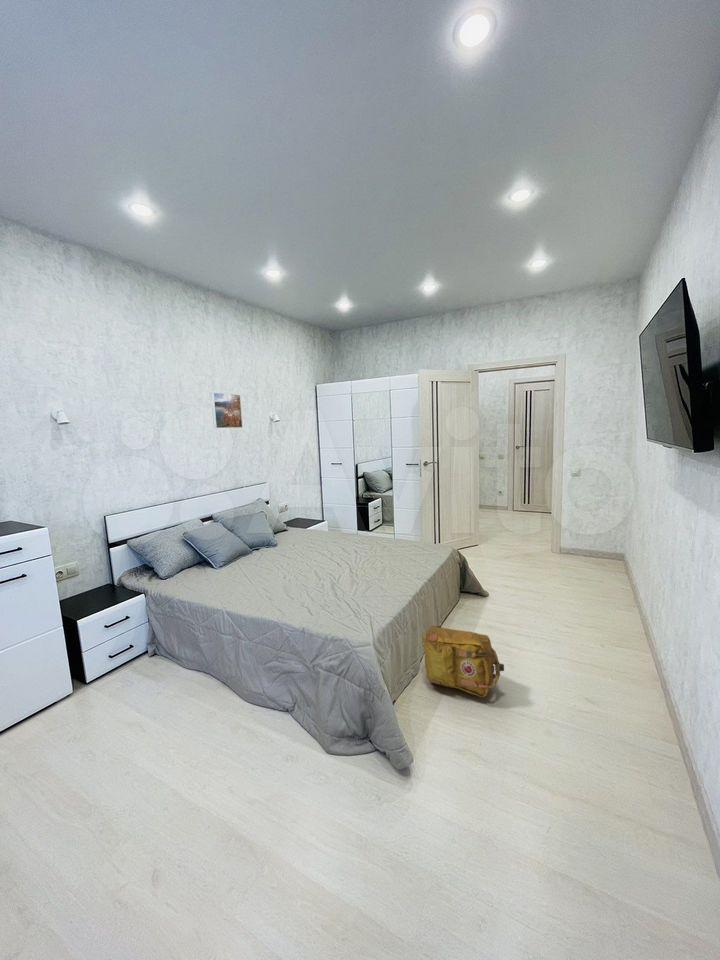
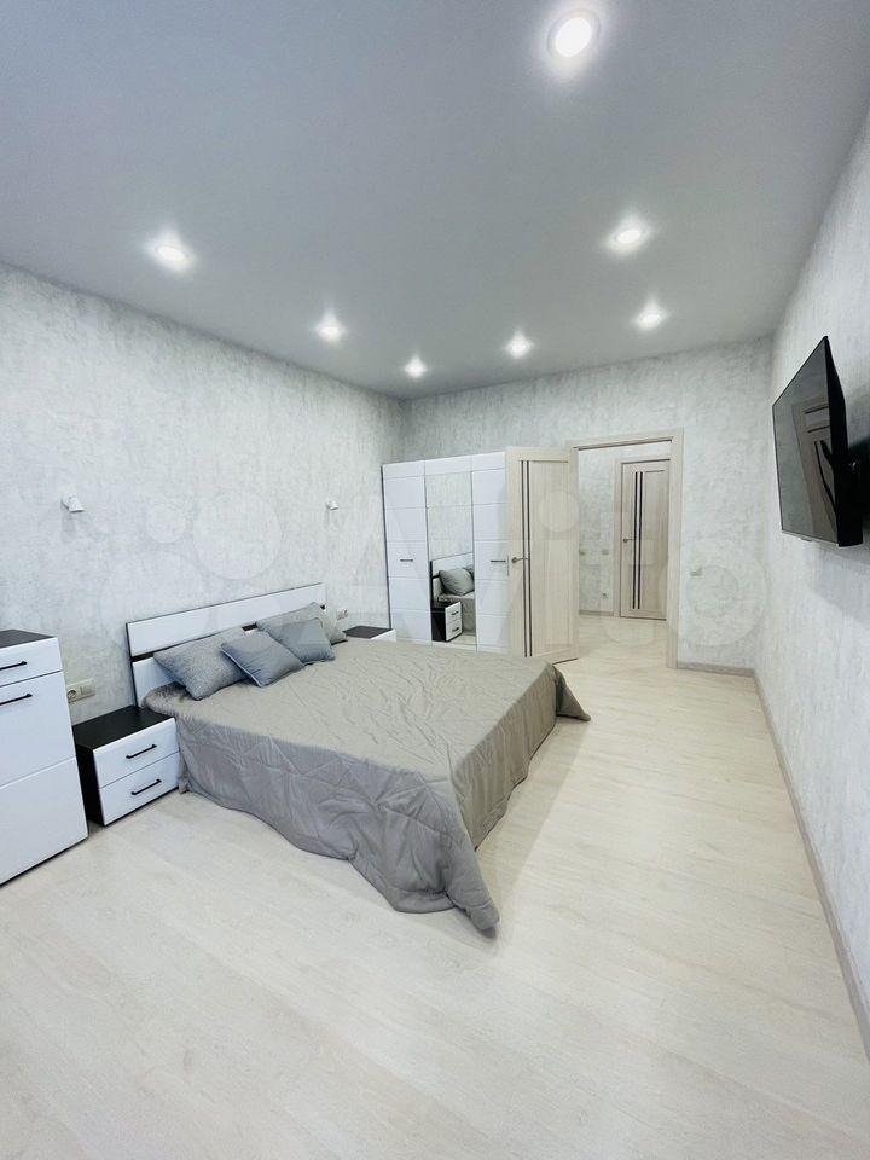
- backpack [422,625,505,698]
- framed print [210,392,244,429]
